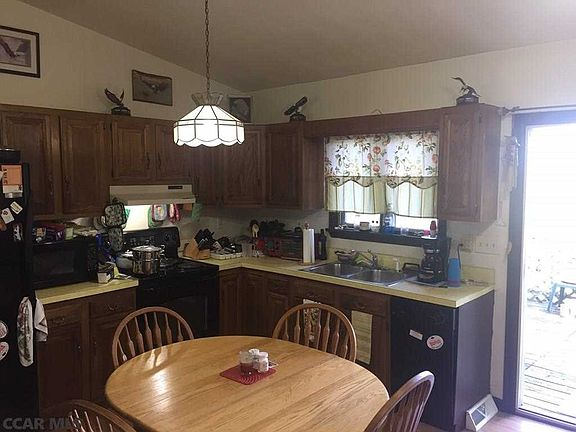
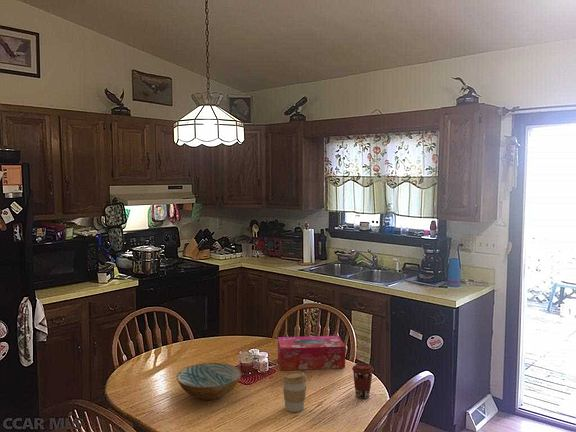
+ tissue box [277,335,346,371]
+ bowl [175,362,242,401]
+ coffee cup [281,370,308,413]
+ coffee cup [351,362,375,400]
